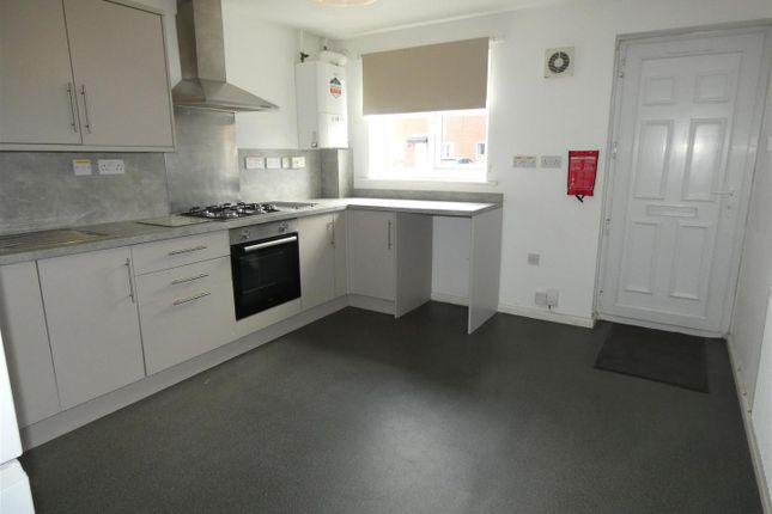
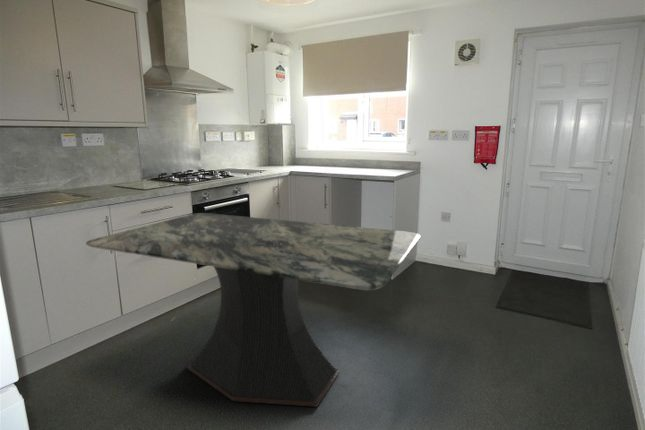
+ dining table [85,212,422,408]
